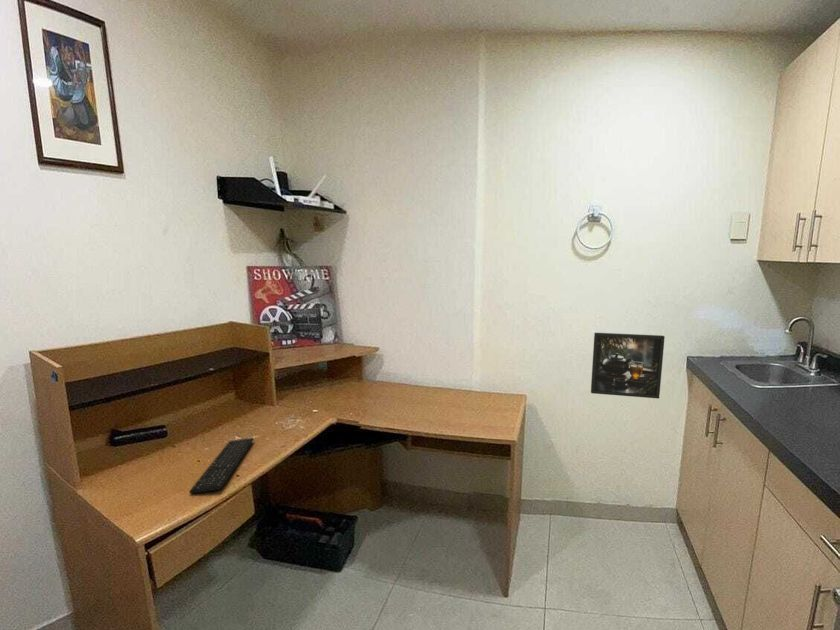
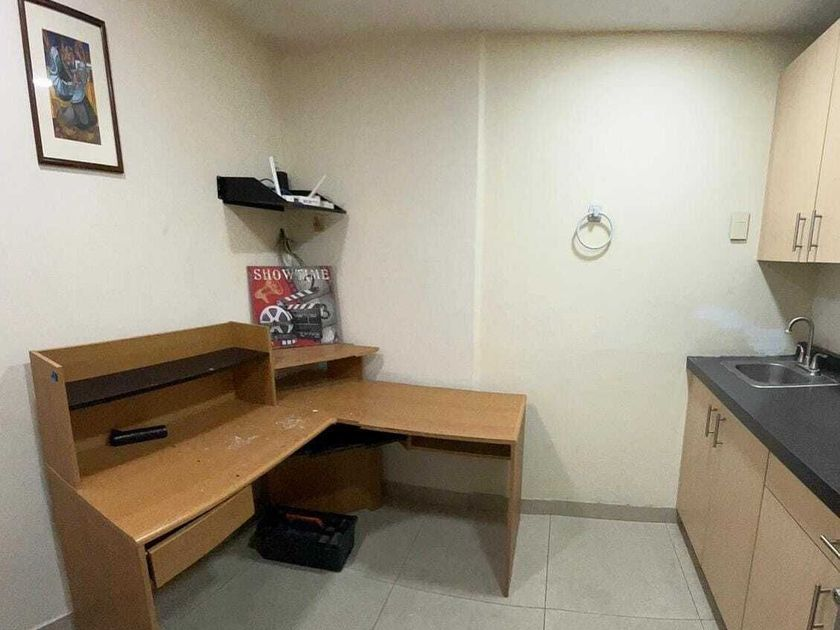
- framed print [590,332,666,400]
- keyboard [188,437,254,495]
